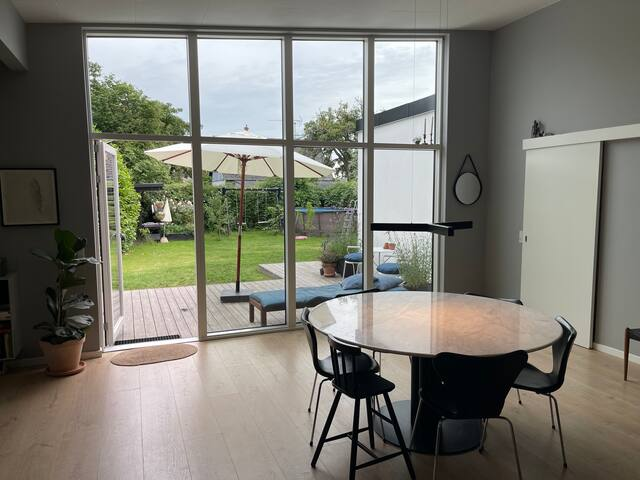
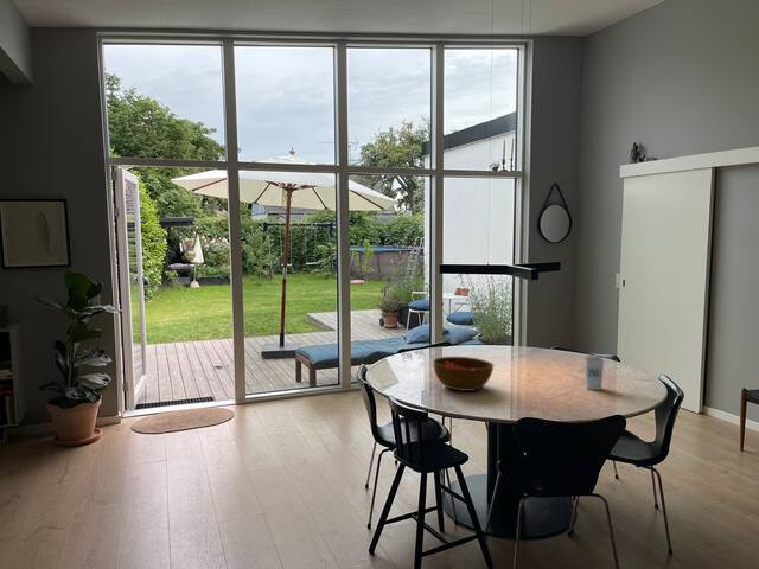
+ cup [583,356,605,391]
+ bowl [432,356,495,392]
